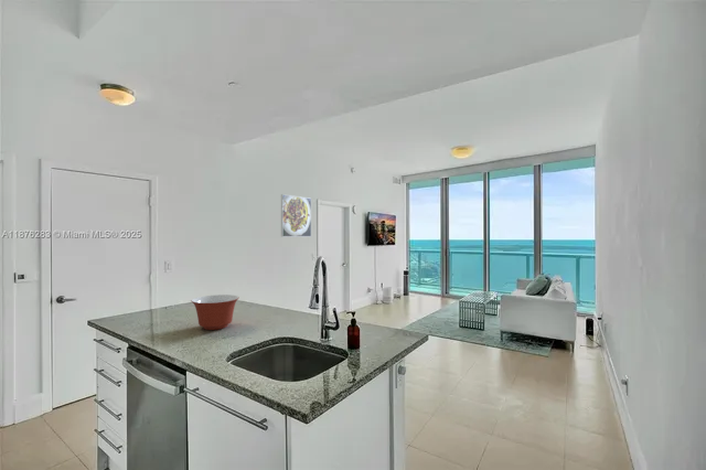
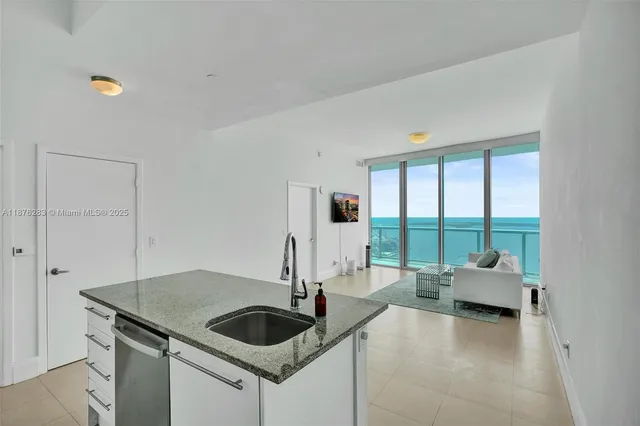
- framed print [280,193,312,237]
- mixing bowl [190,293,239,331]
